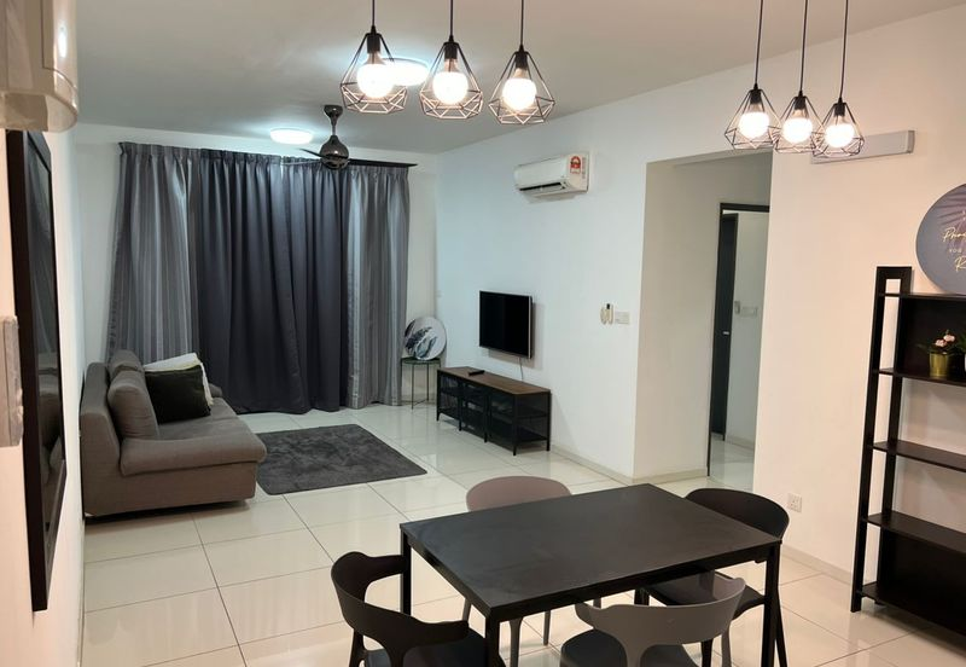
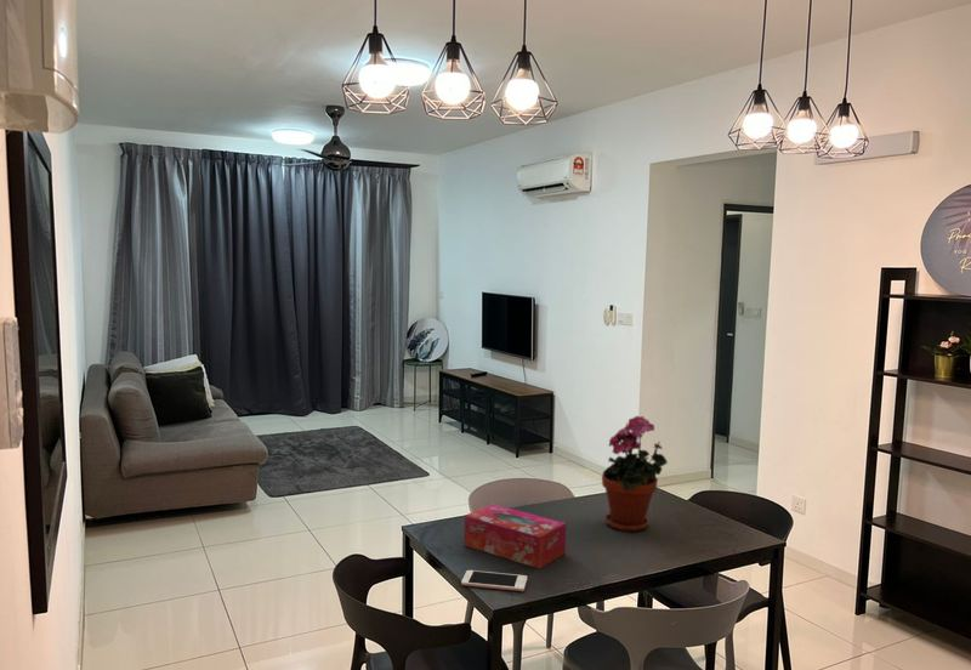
+ potted plant [601,415,669,533]
+ cell phone [460,569,528,592]
+ tissue box [462,502,567,570]
